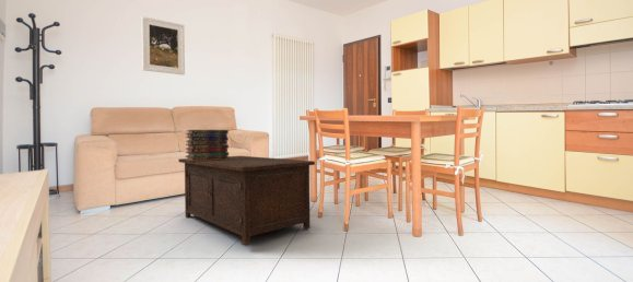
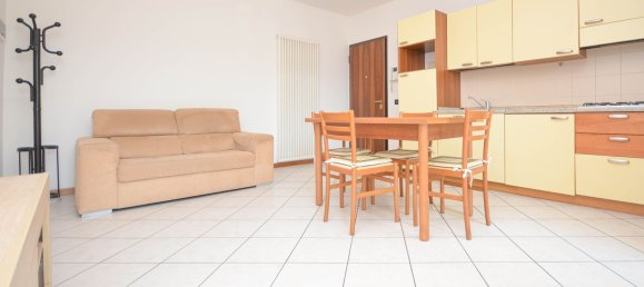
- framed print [141,15,186,75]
- cabinet [178,155,316,247]
- book stack [184,129,230,161]
